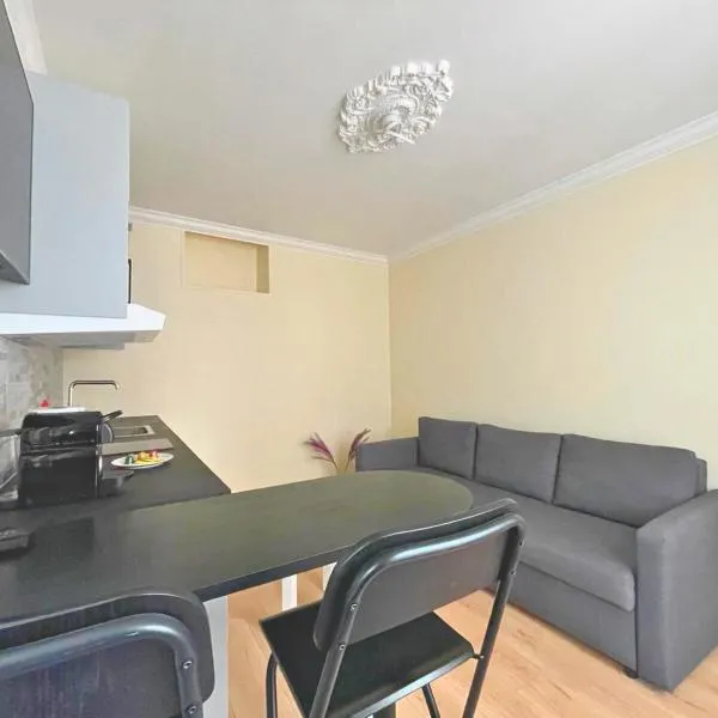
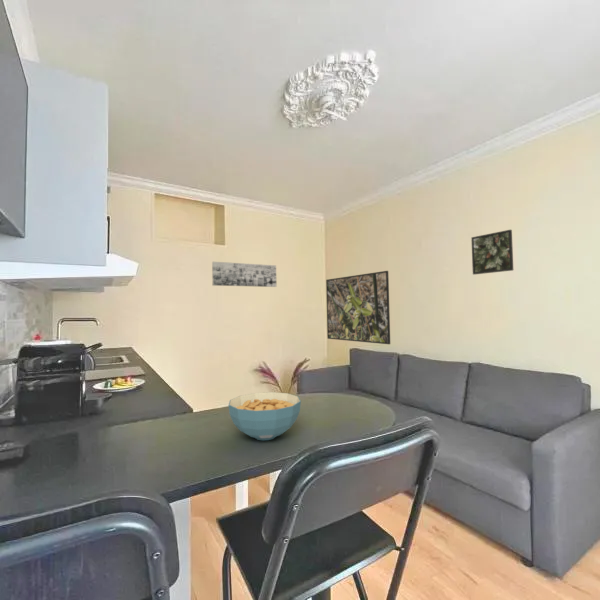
+ cereal bowl [228,391,302,441]
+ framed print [325,270,391,345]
+ wall art [211,261,278,288]
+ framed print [470,229,514,276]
